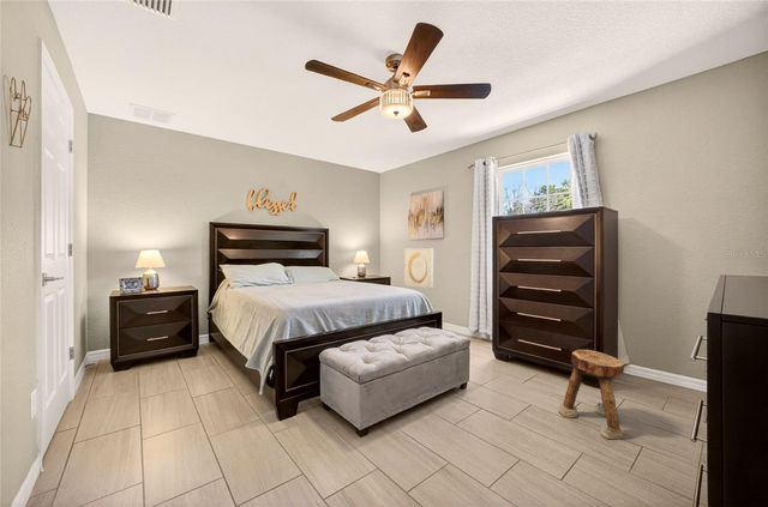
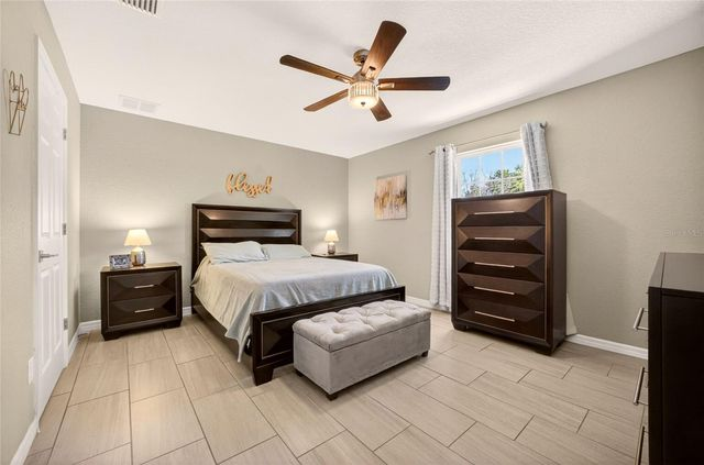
- stool [557,349,625,440]
- wall art [403,247,434,290]
